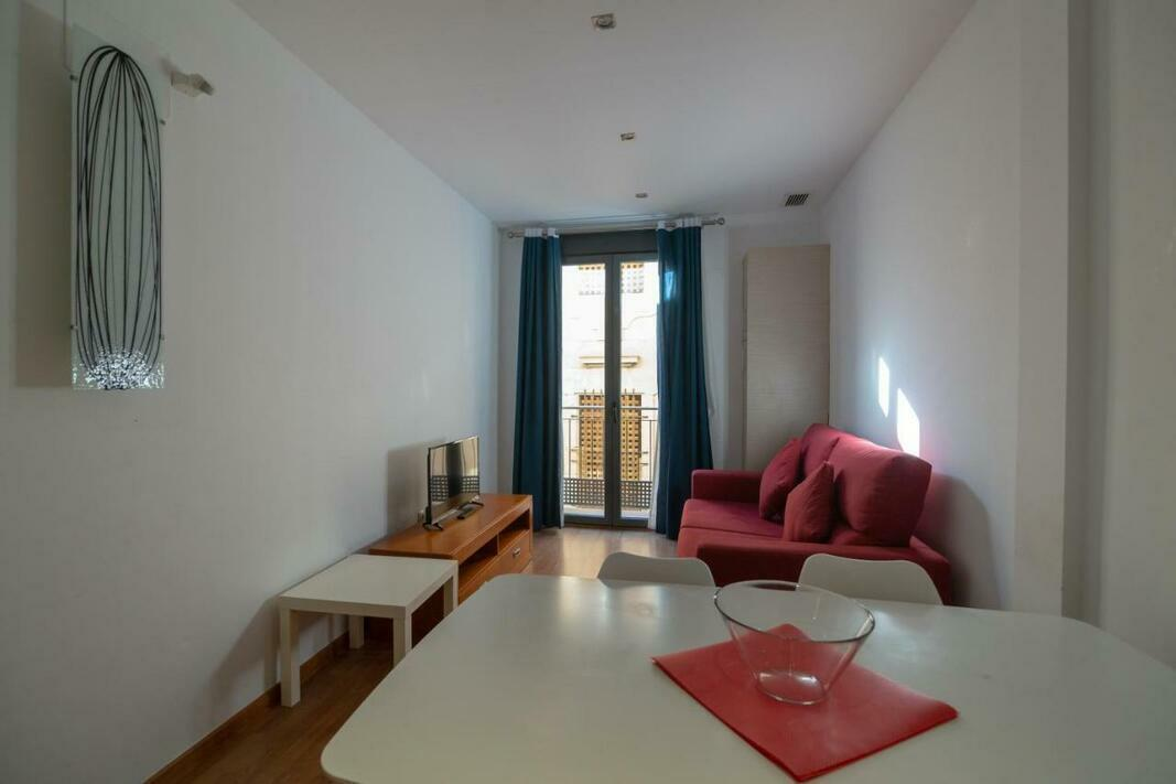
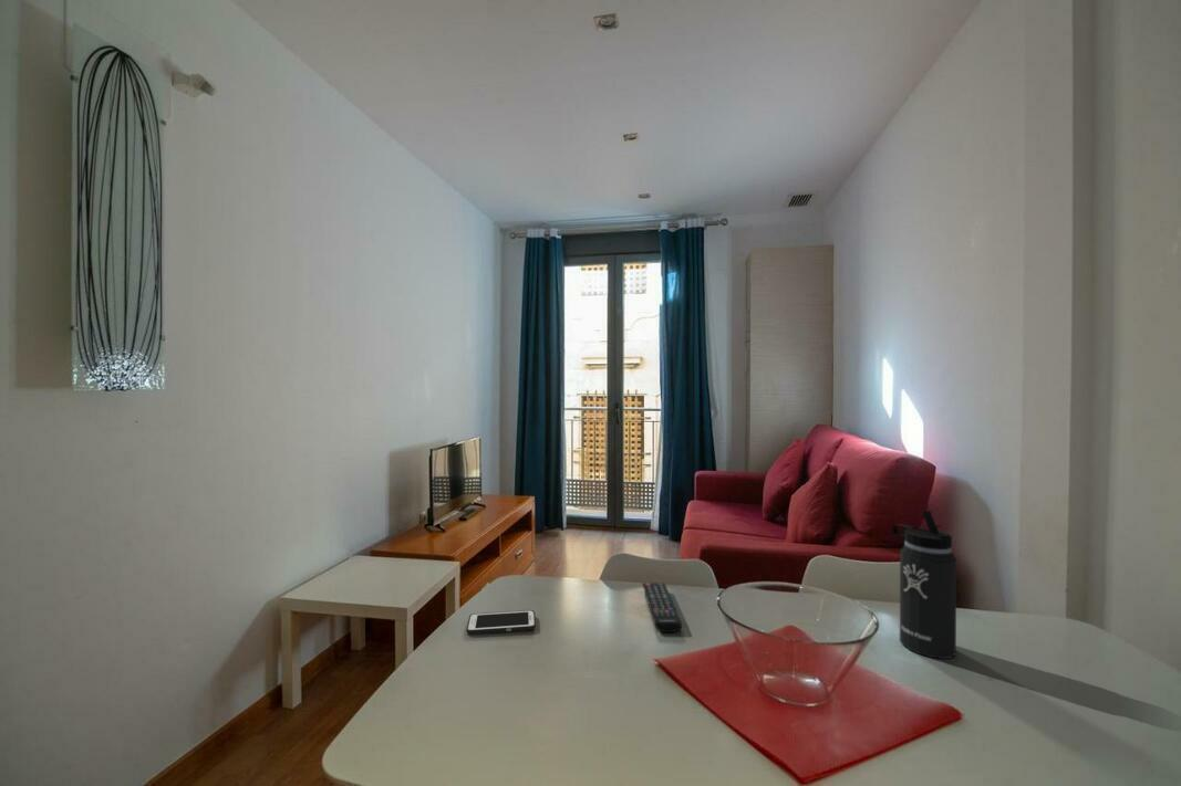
+ thermos bottle [891,510,957,660]
+ cell phone [466,609,537,635]
+ remote control [642,581,683,633]
